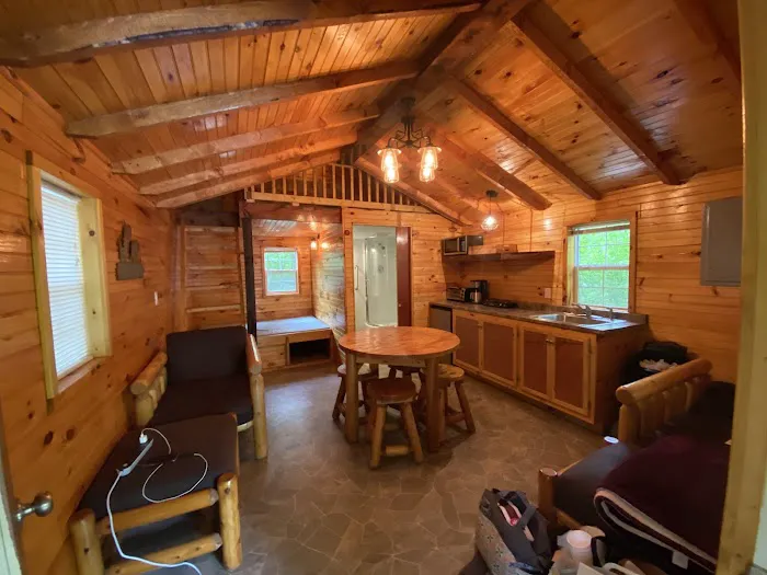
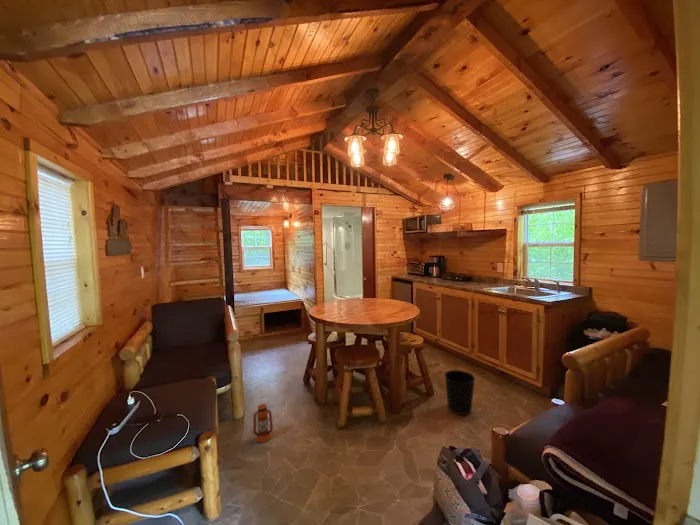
+ wastebasket [443,369,476,416]
+ lantern [252,400,274,444]
